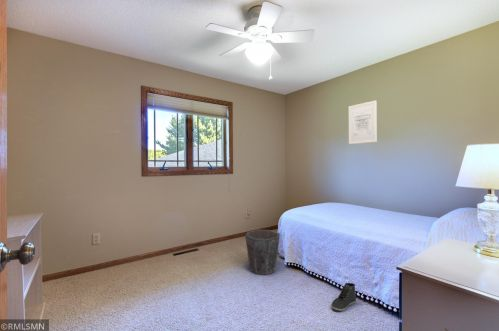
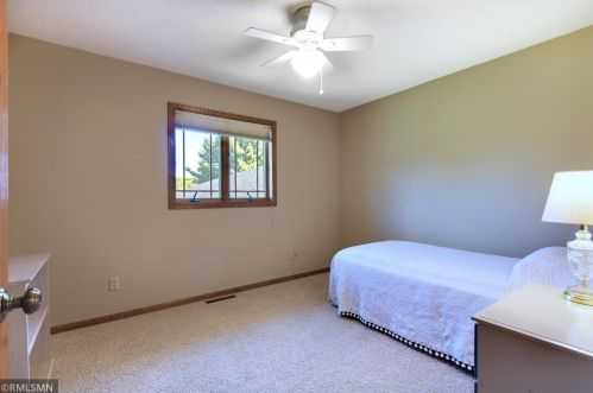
- wall art [348,100,378,145]
- sneaker [330,282,357,312]
- waste bin [244,229,281,276]
